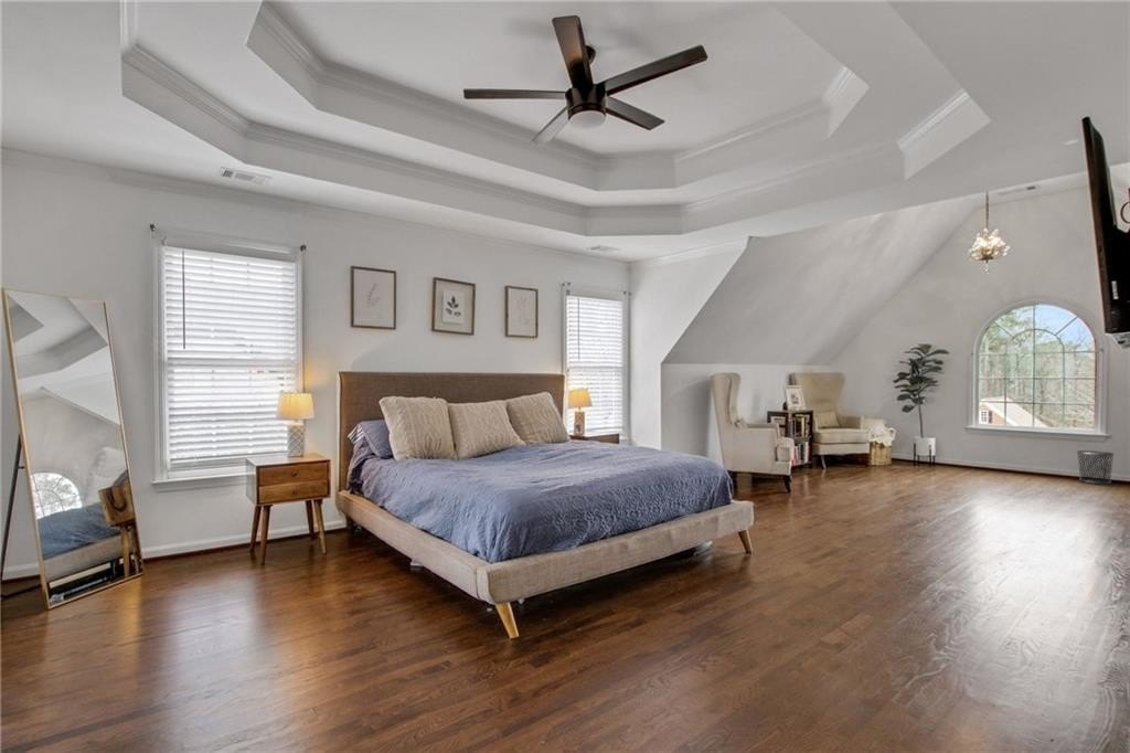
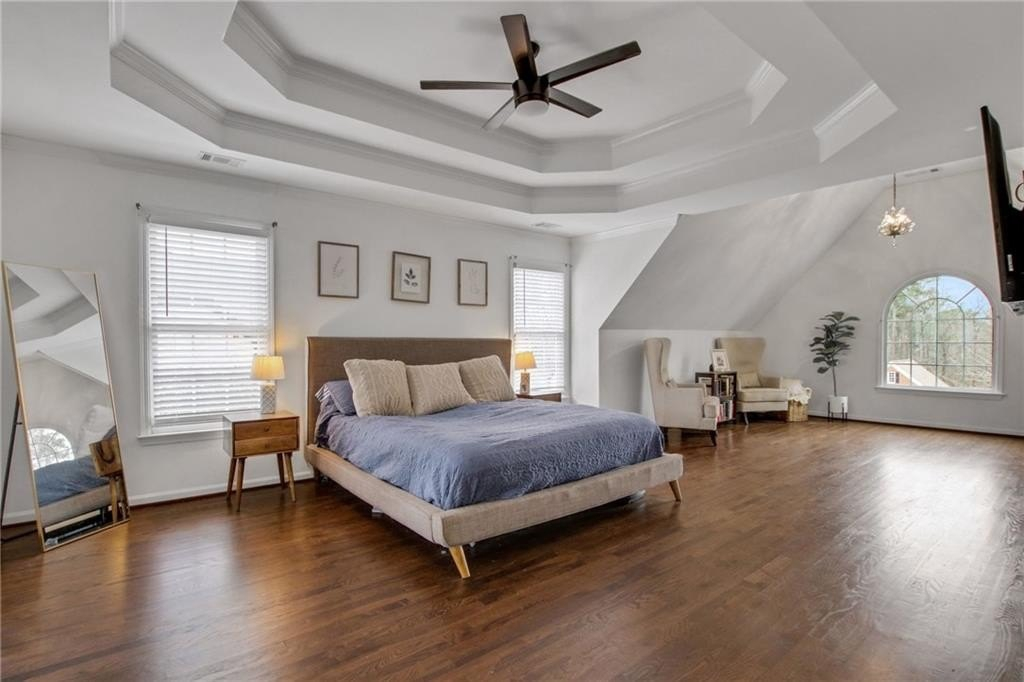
- waste bin [1076,449,1116,485]
